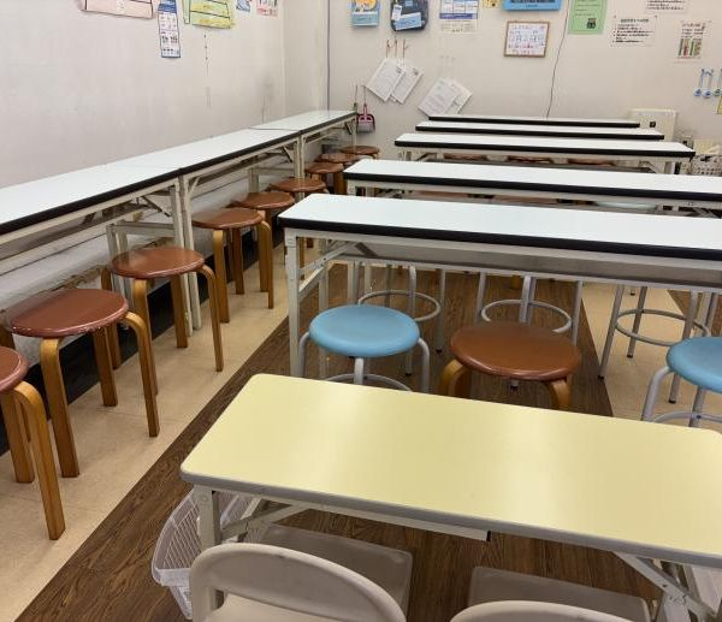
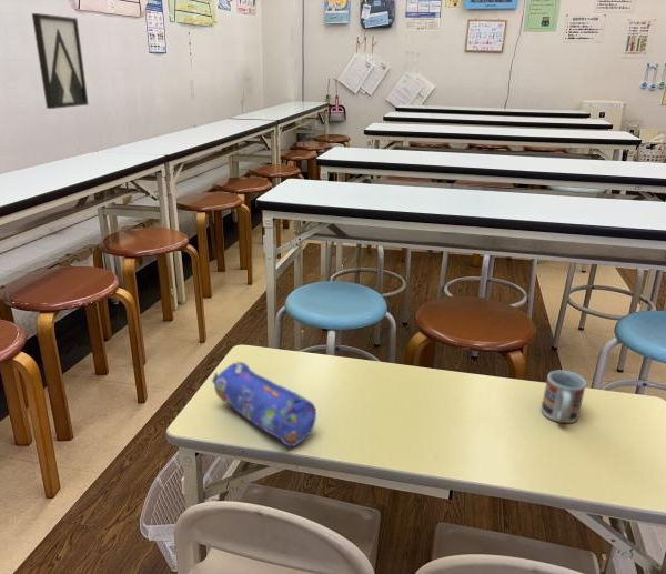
+ cup [541,370,587,424]
+ pencil case [211,360,317,447]
+ wall art [31,12,89,110]
